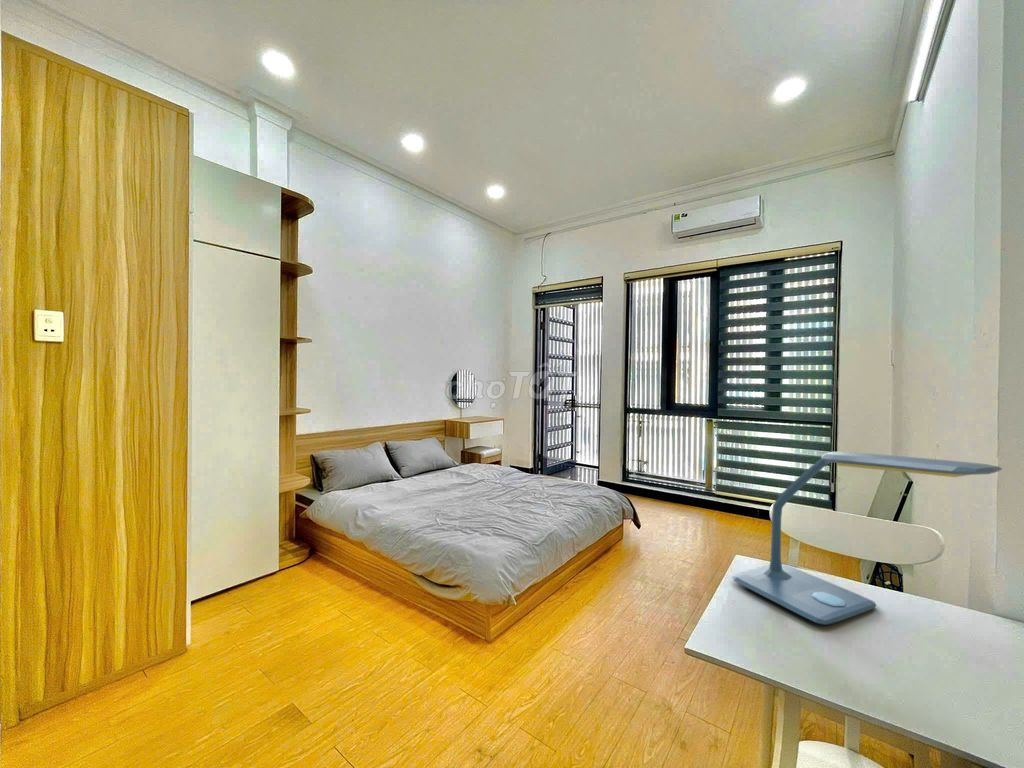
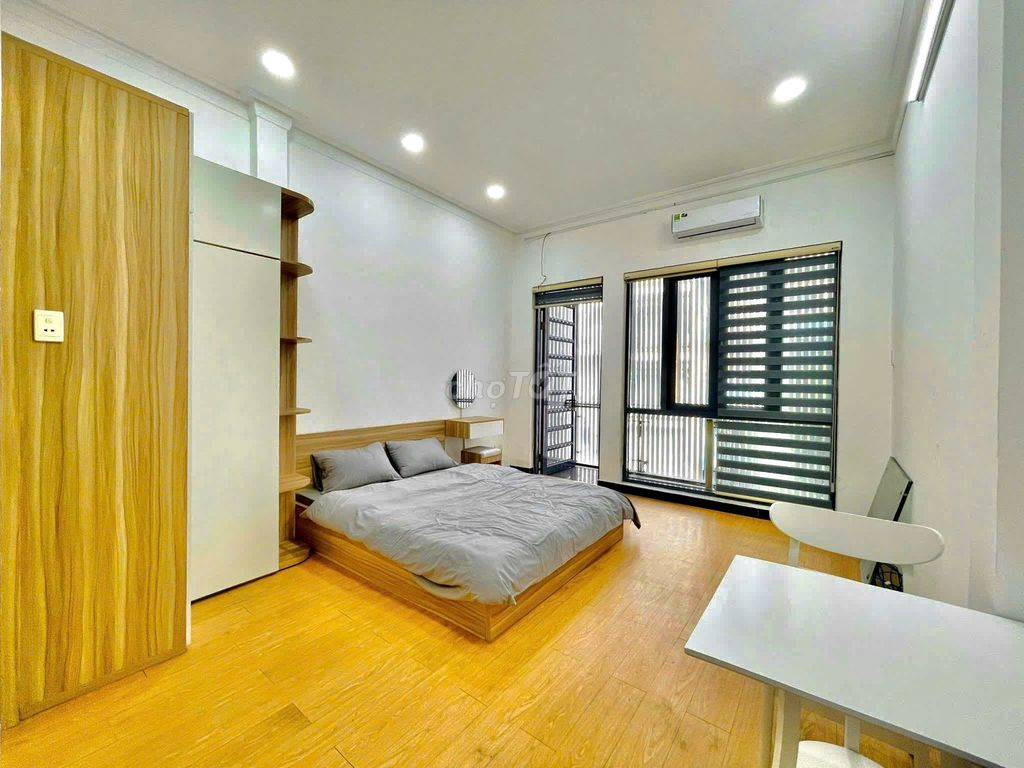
- desk lamp [731,451,1003,626]
